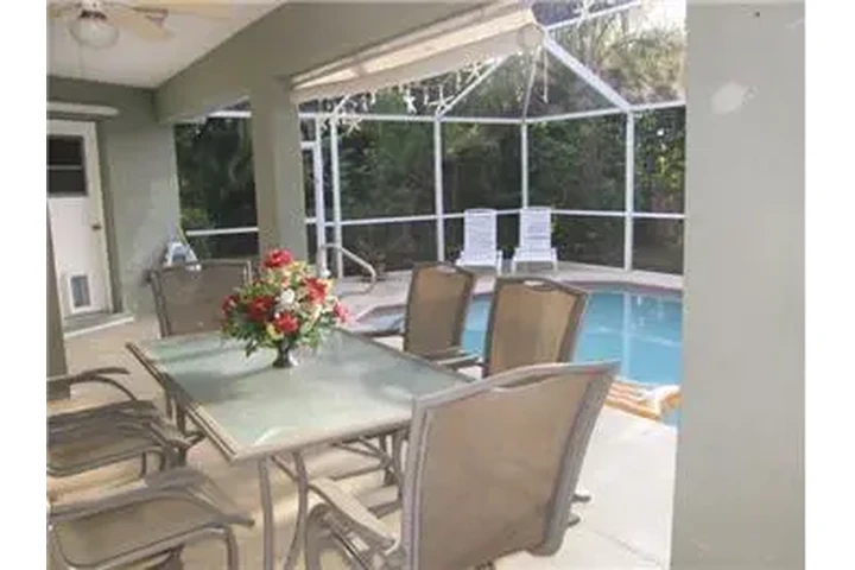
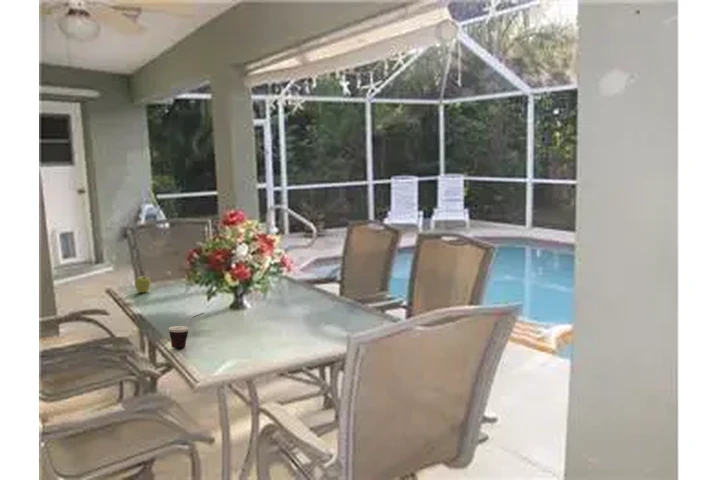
+ cup [168,312,205,349]
+ apple [134,273,152,294]
